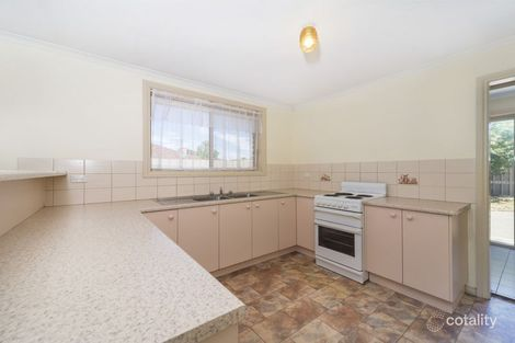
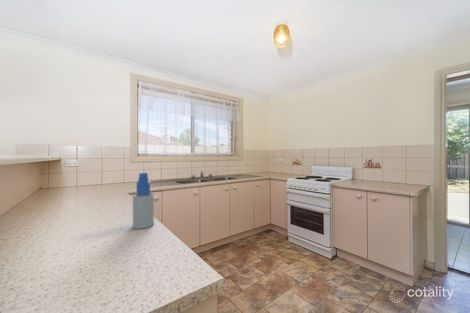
+ spray bottle [132,171,155,230]
